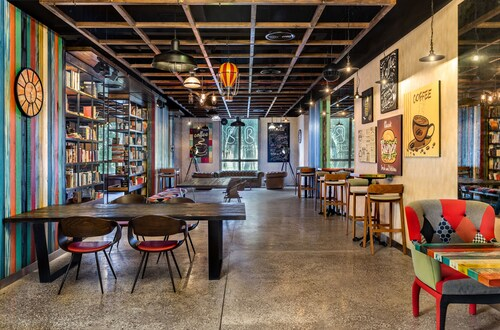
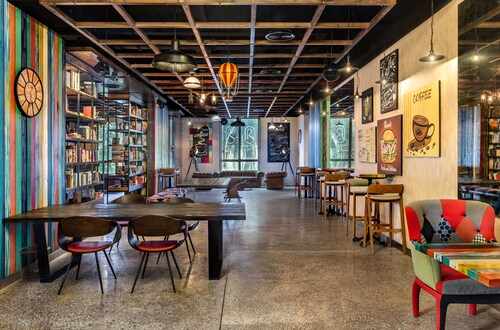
+ waste bin [17,245,51,282]
